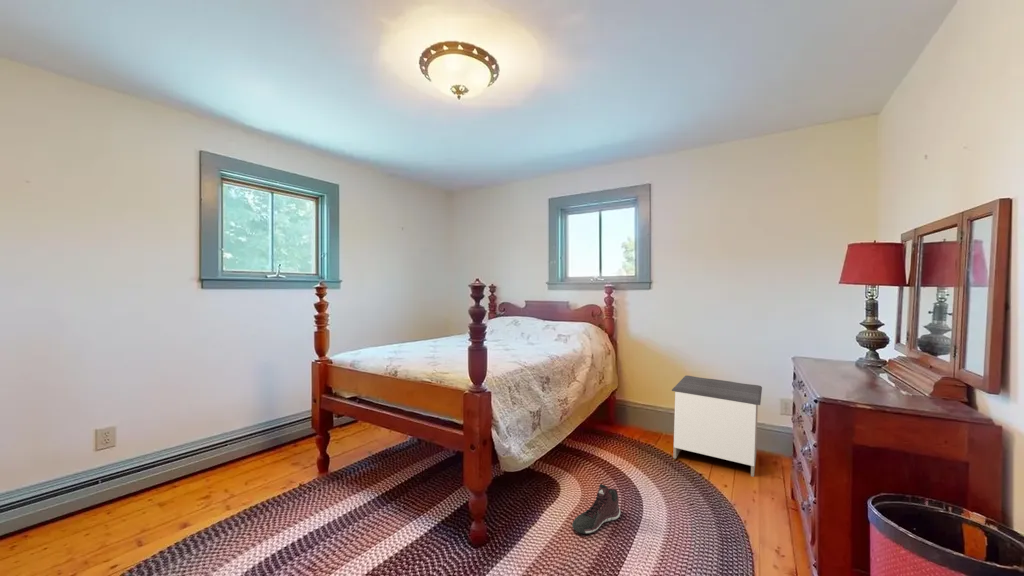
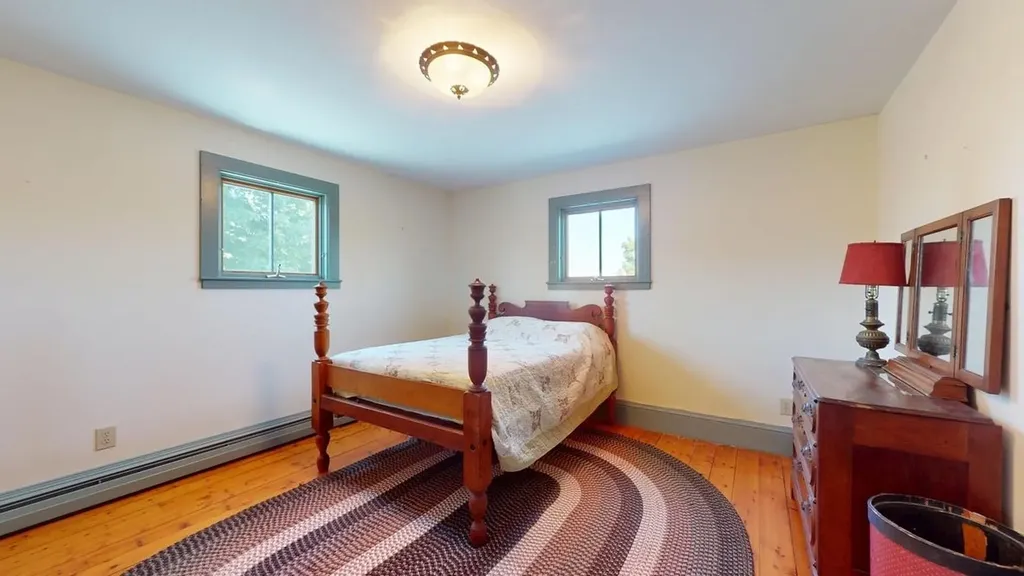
- sneaker [571,483,621,535]
- nightstand [671,375,763,478]
